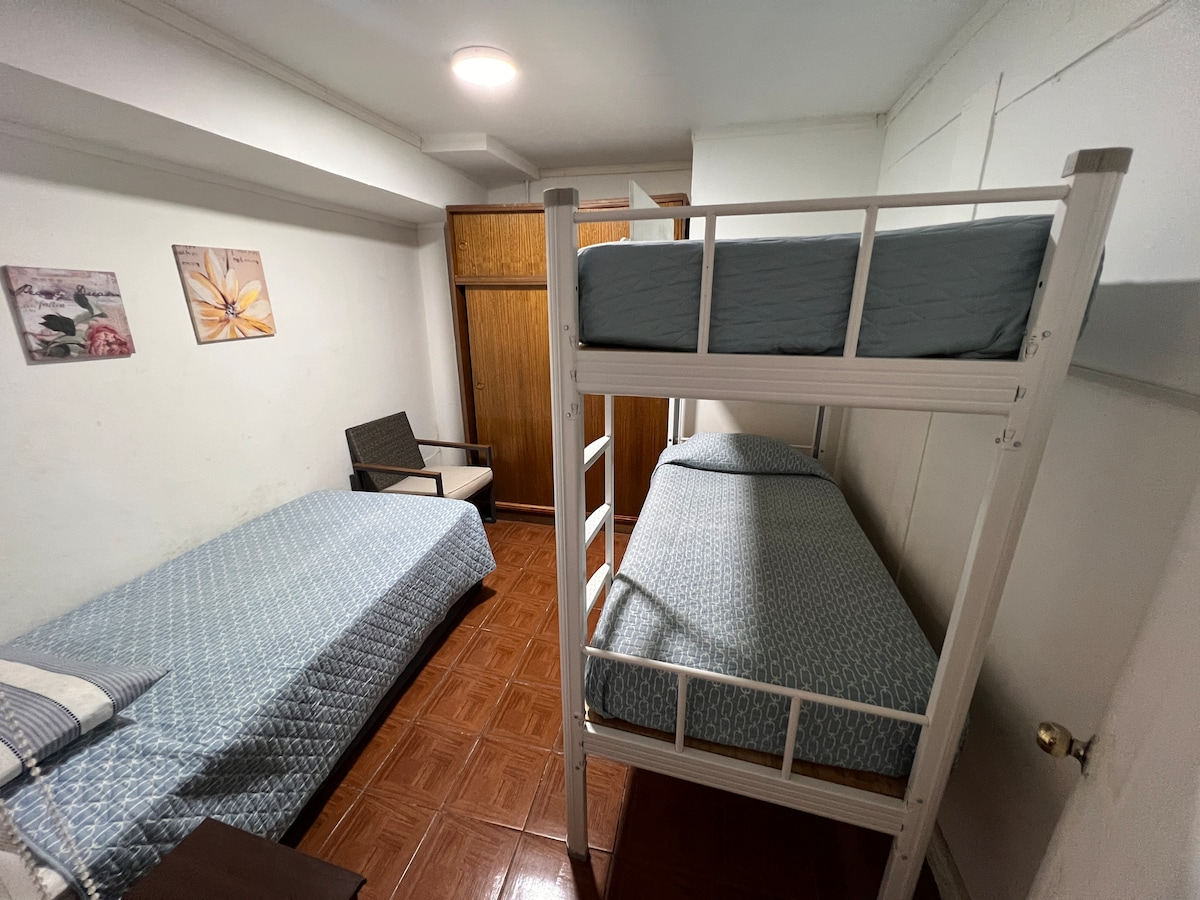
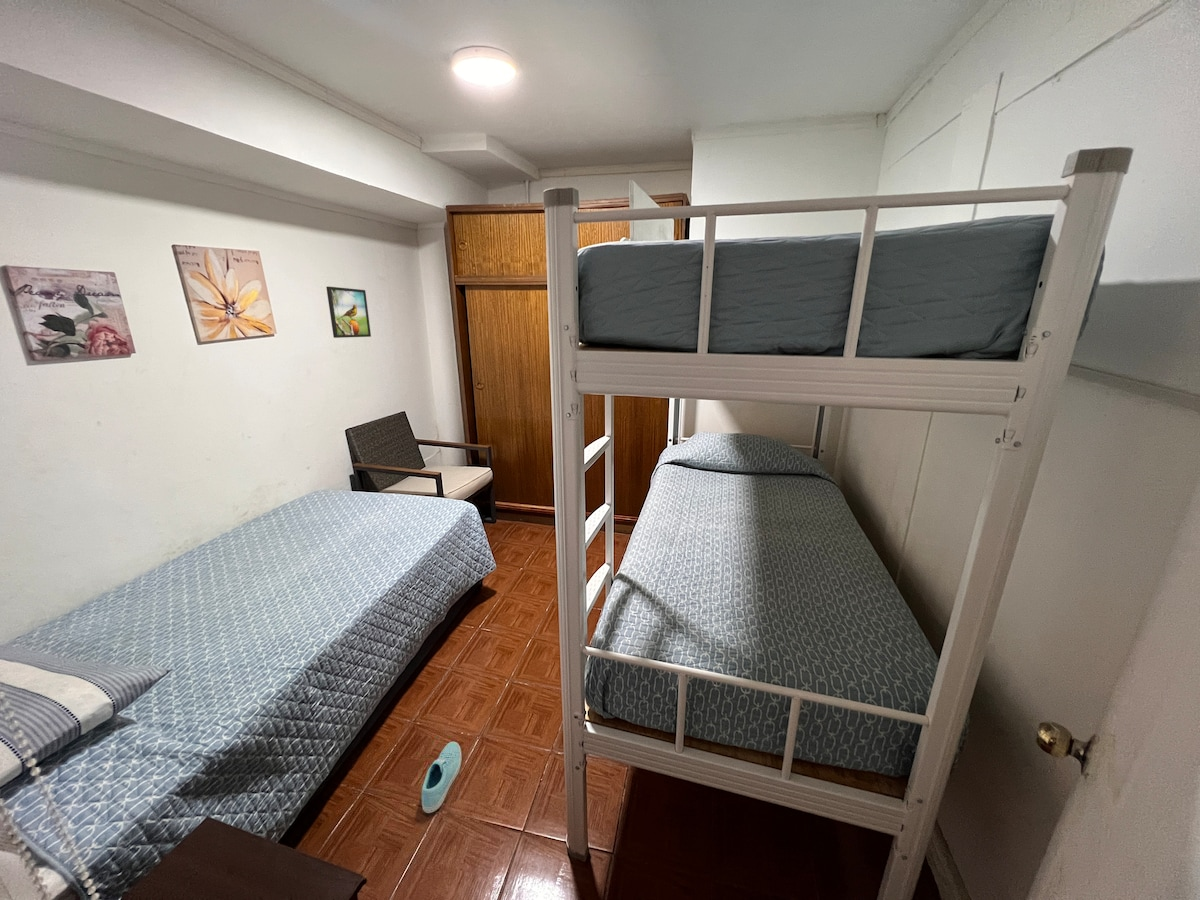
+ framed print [325,286,372,339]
+ sneaker [421,741,463,814]
